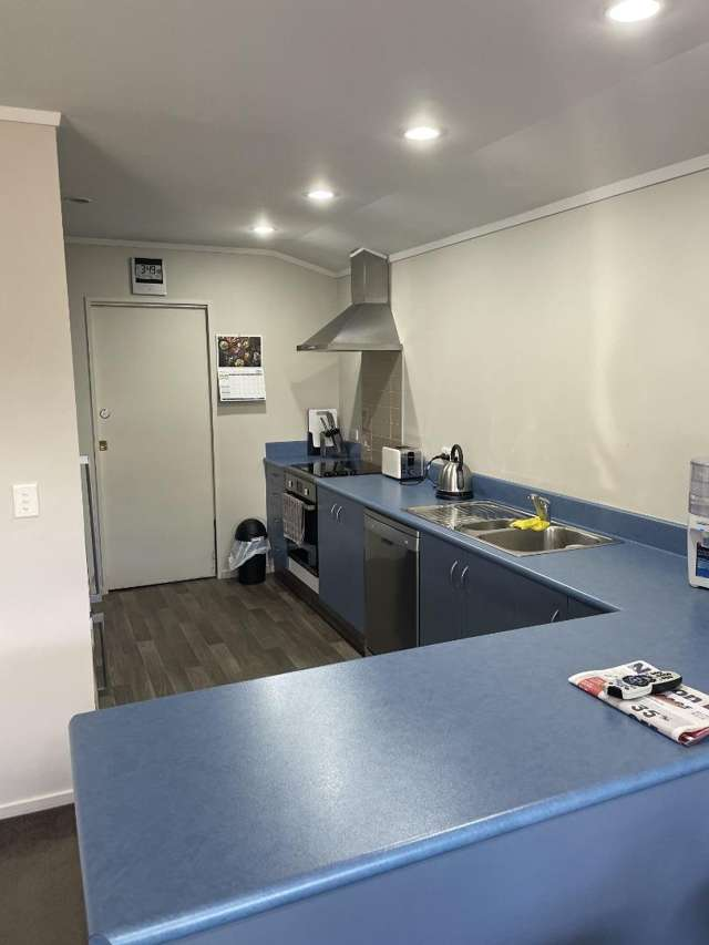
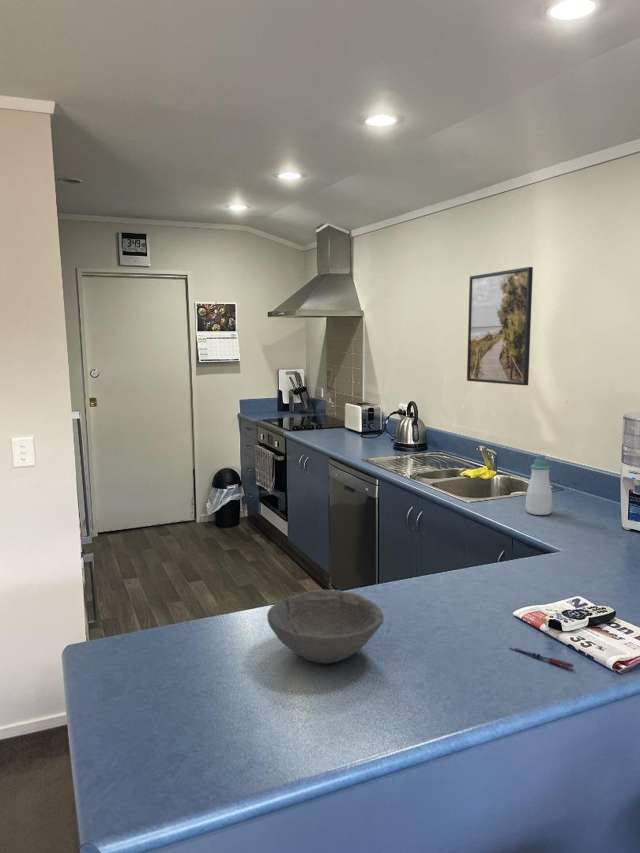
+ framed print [466,266,534,386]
+ pen [509,646,575,669]
+ soap bottle [525,453,553,516]
+ bowl [266,589,384,665]
